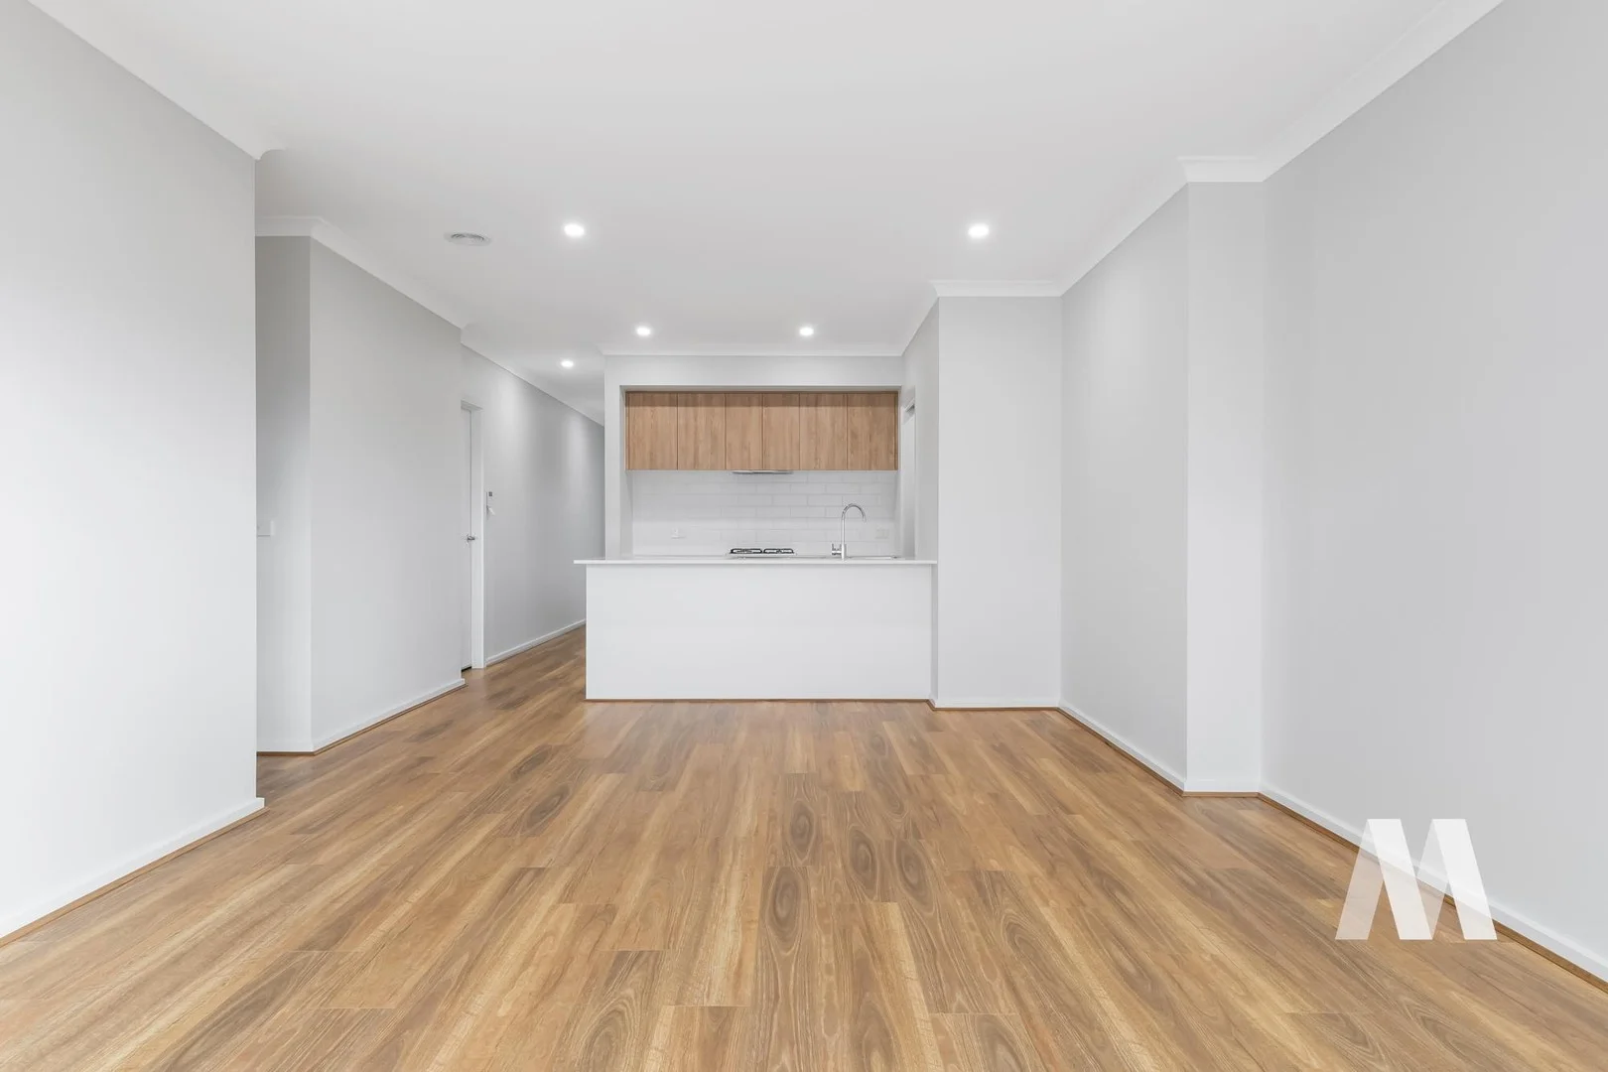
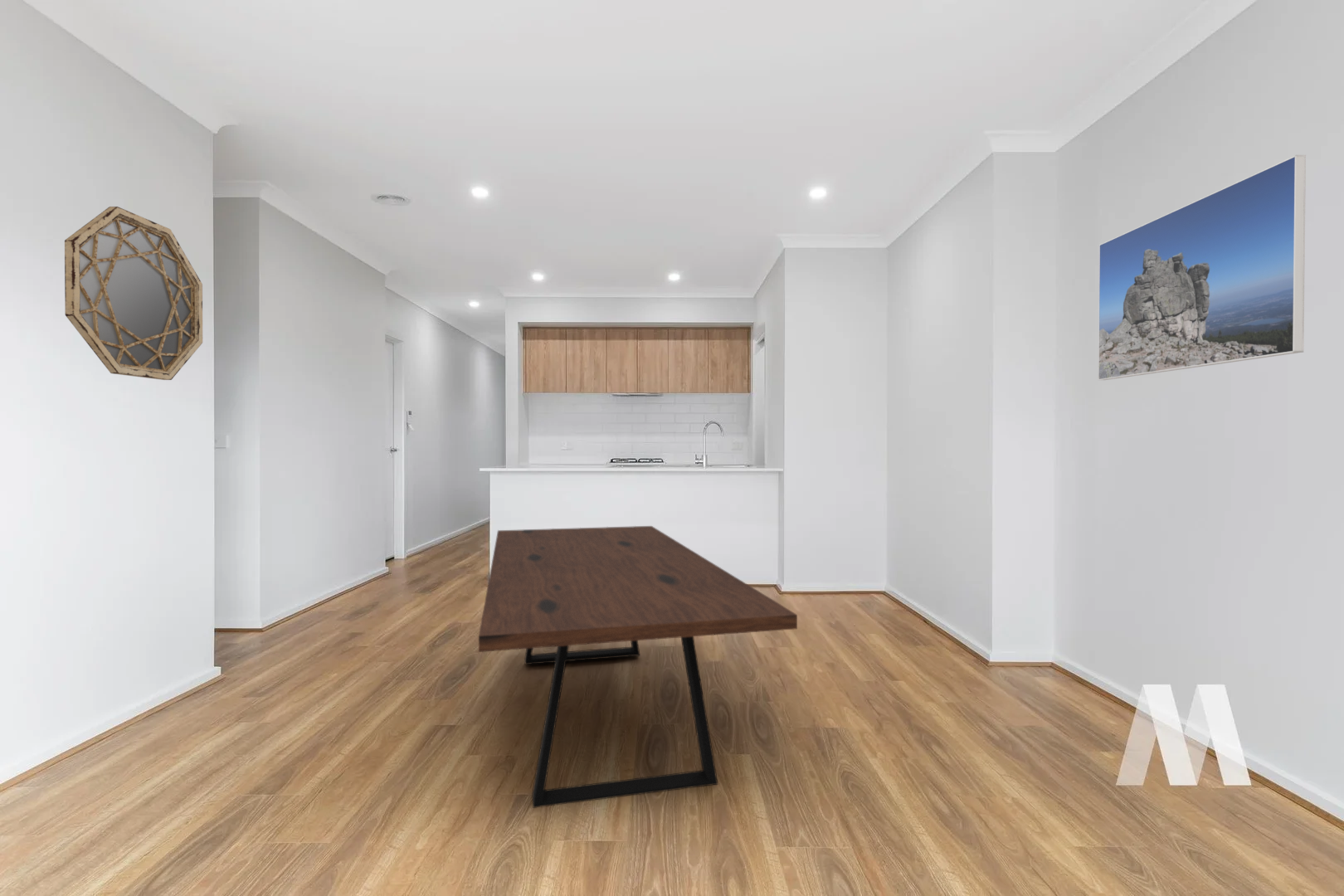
+ home mirror [64,206,203,381]
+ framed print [1098,154,1307,381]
+ dining table [478,525,798,809]
